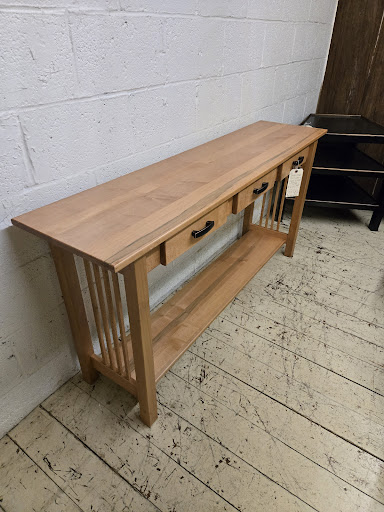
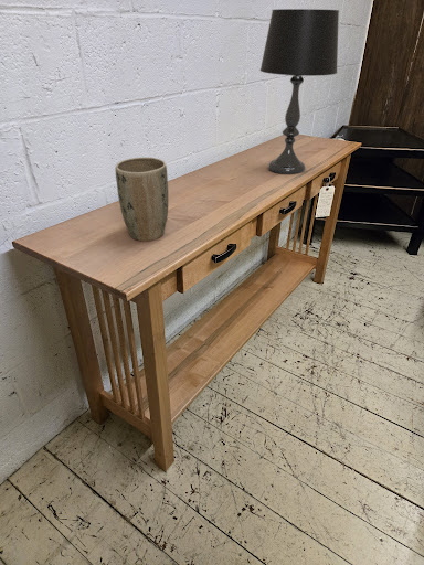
+ table lamp [258,8,340,175]
+ plant pot [114,157,169,243]
